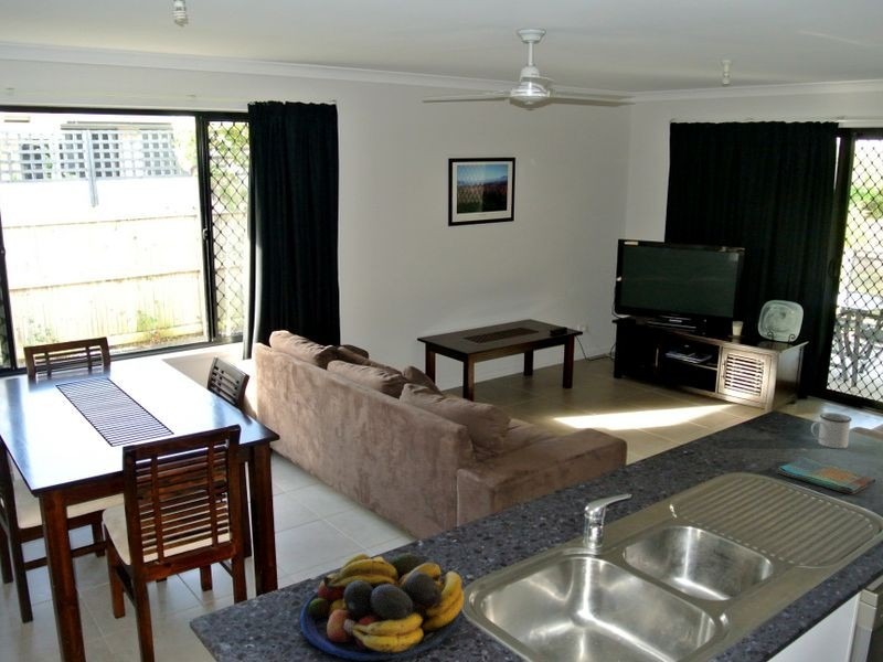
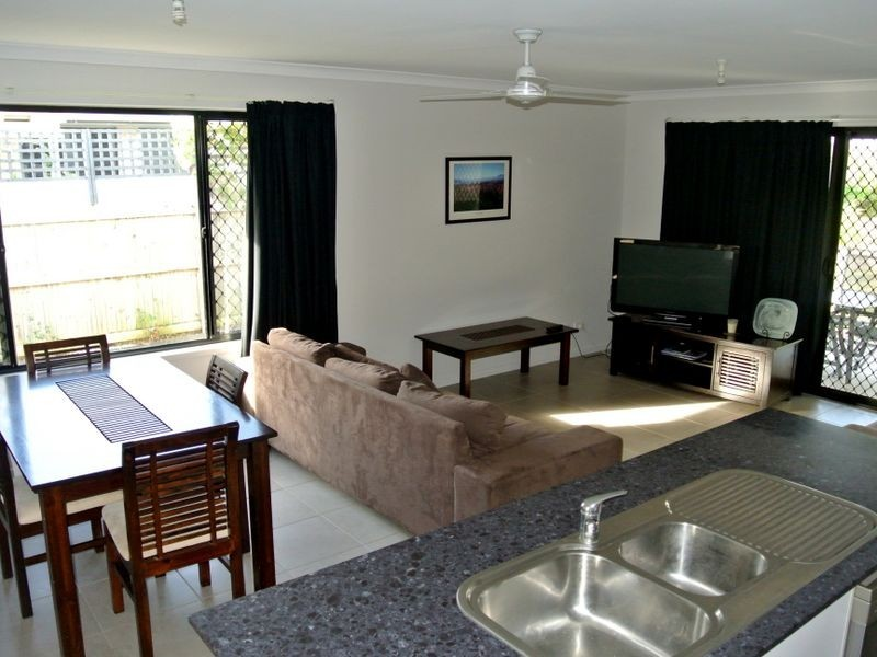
- mug [810,412,853,449]
- fruit bowl [299,553,466,662]
- dish towel [775,456,876,495]
